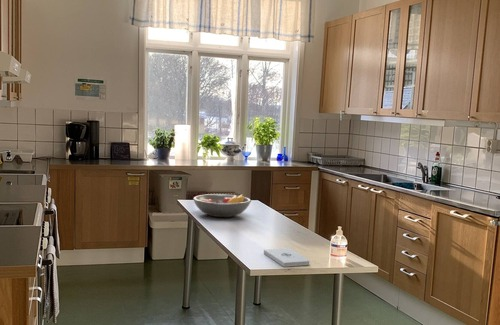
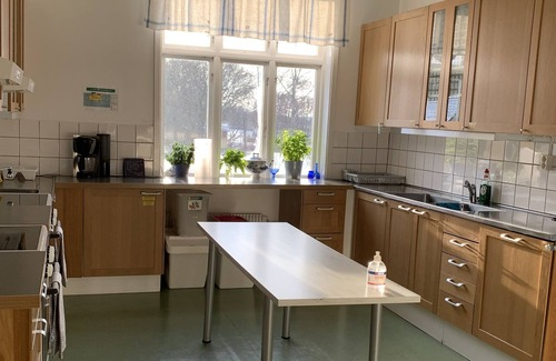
- fruit bowl [192,193,252,218]
- notepad [263,248,311,268]
